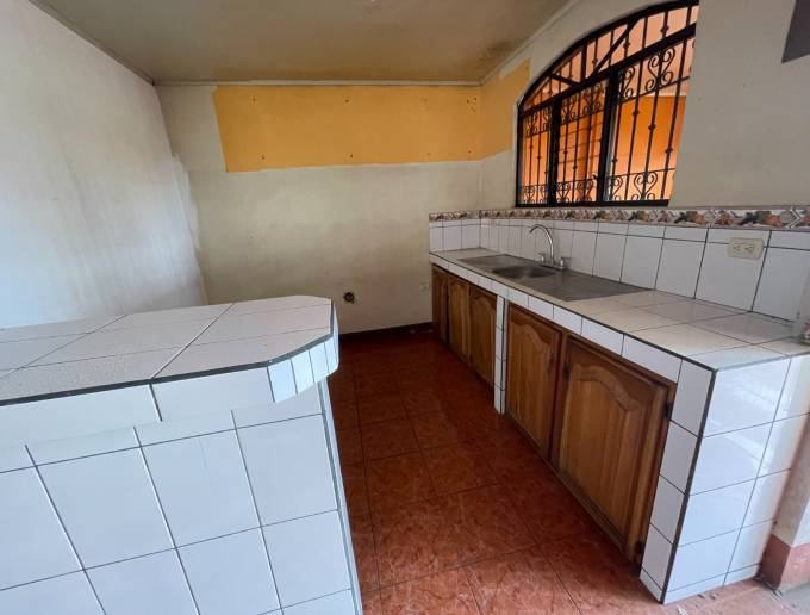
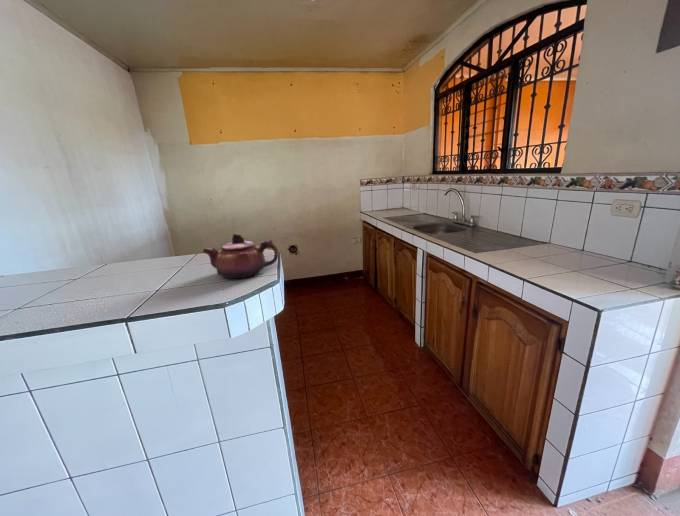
+ teapot [202,233,280,280]
